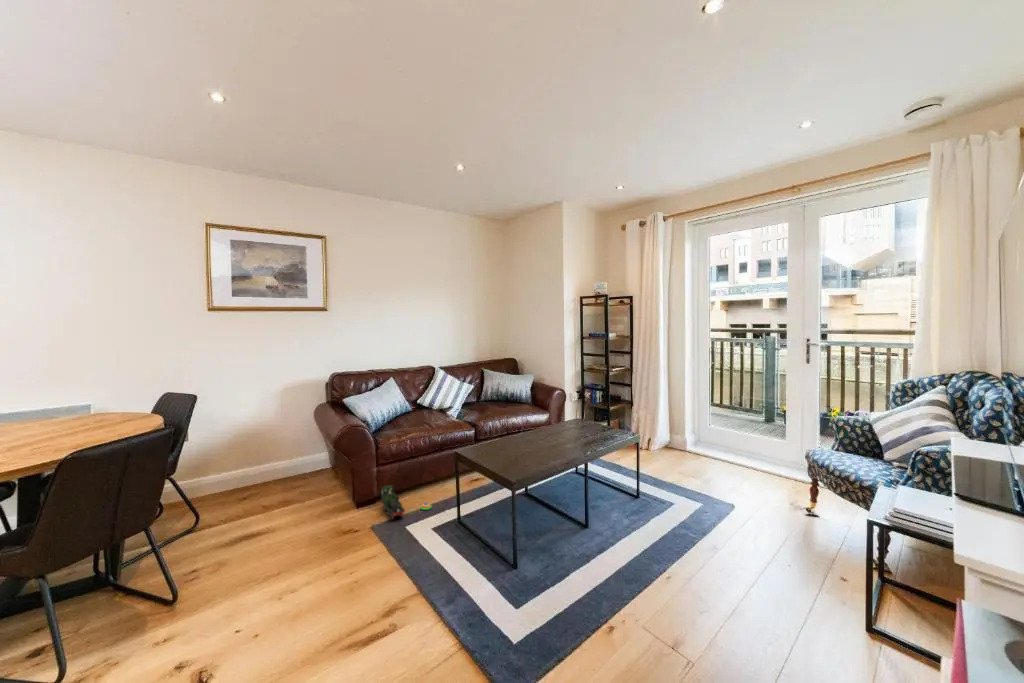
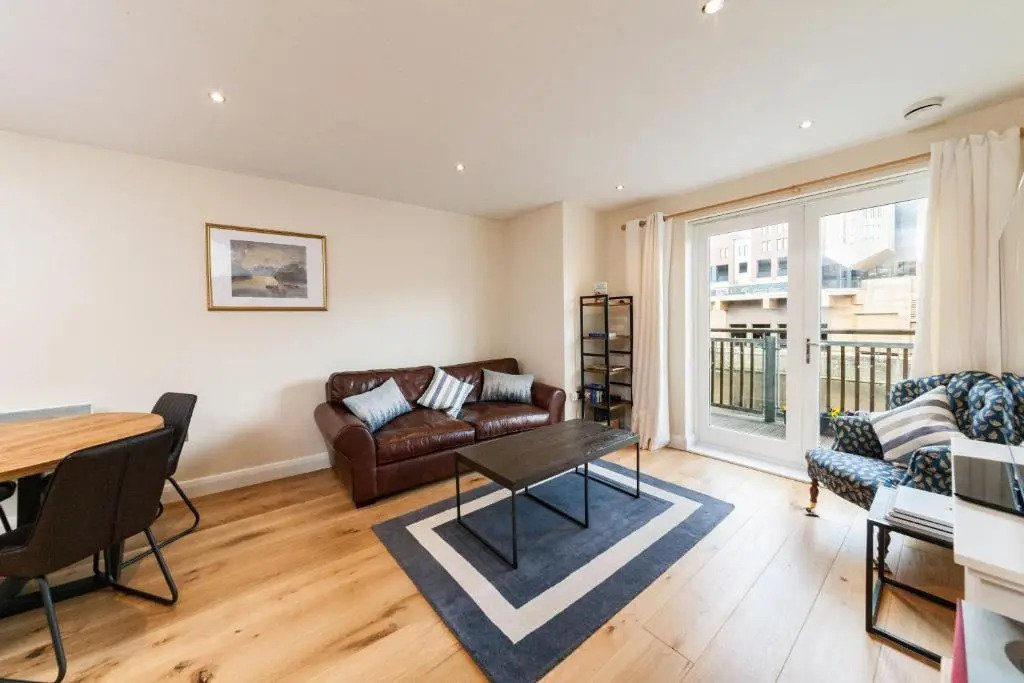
- stacking toy [413,491,433,511]
- toy train [380,484,406,520]
